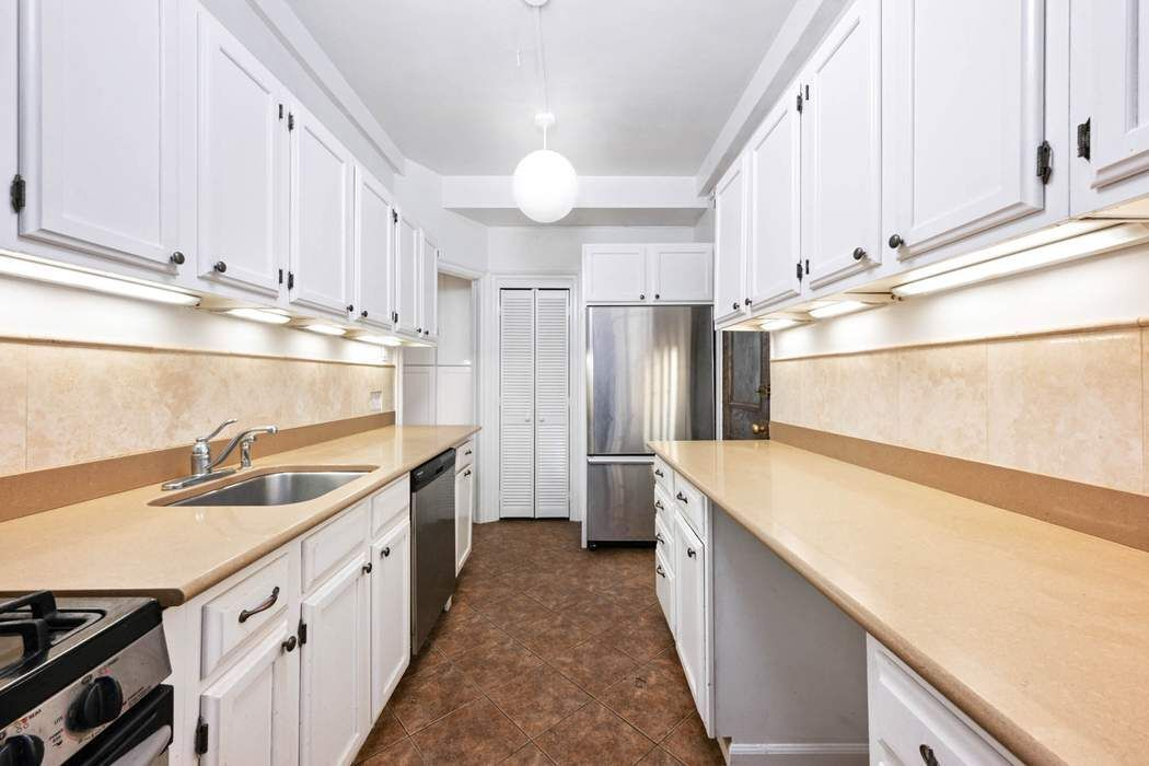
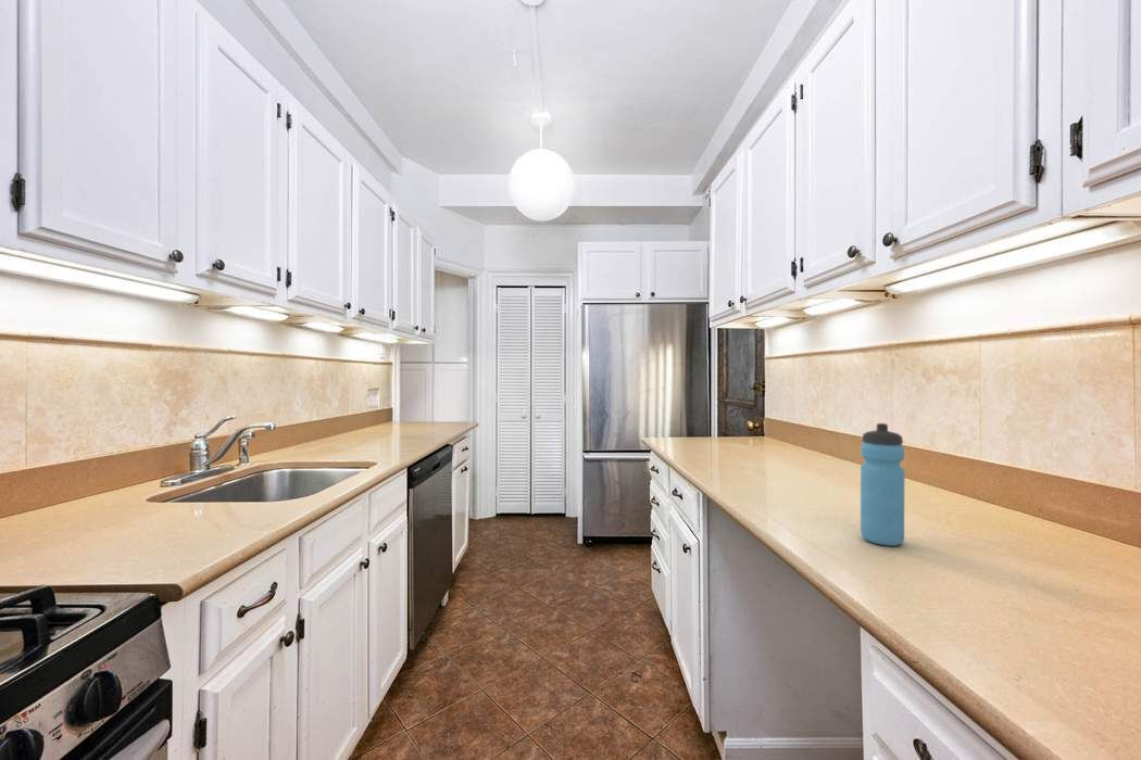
+ water bottle [860,422,905,547]
